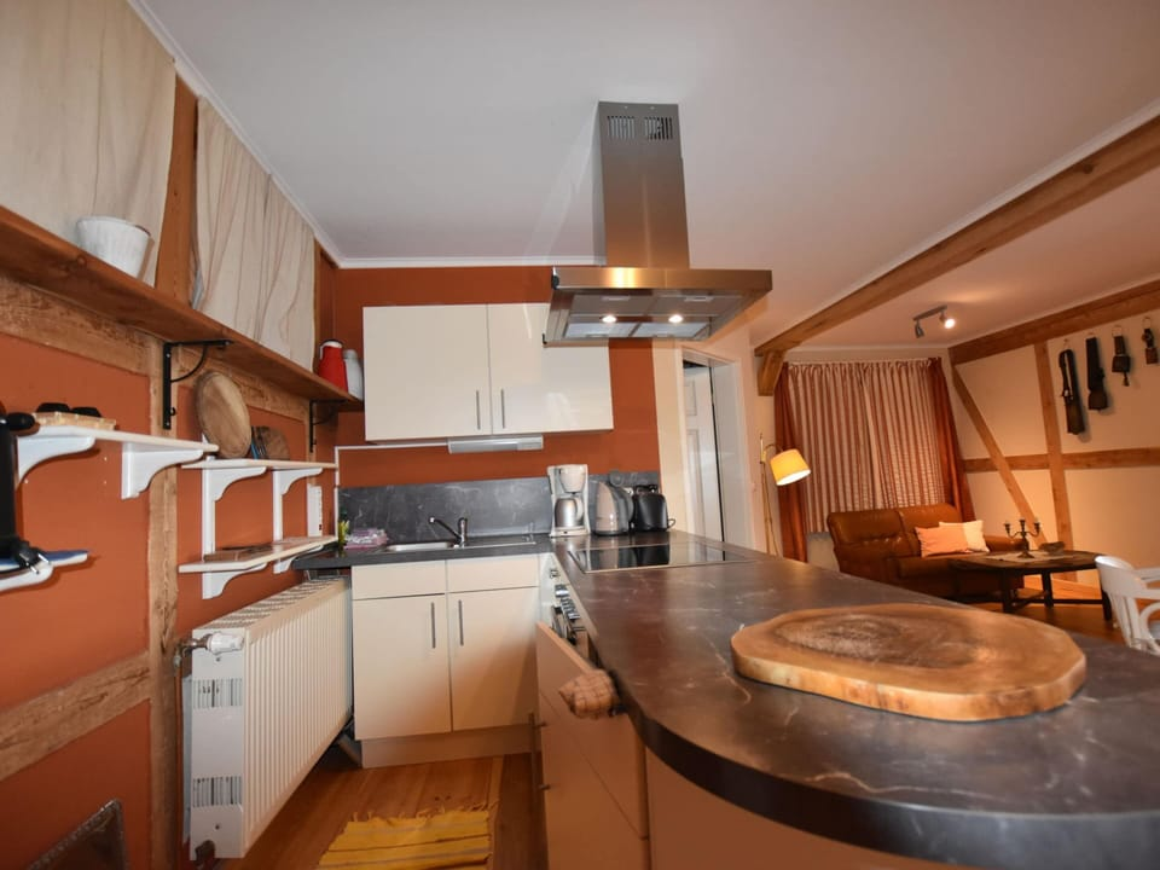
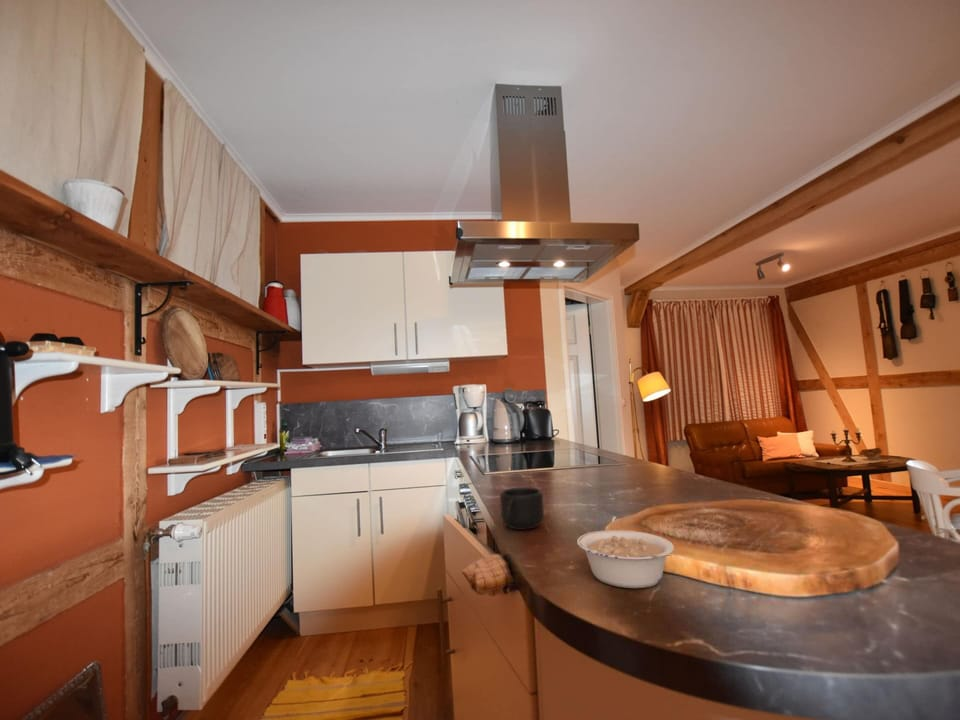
+ mug [499,486,545,531]
+ legume [576,529,675,589]
